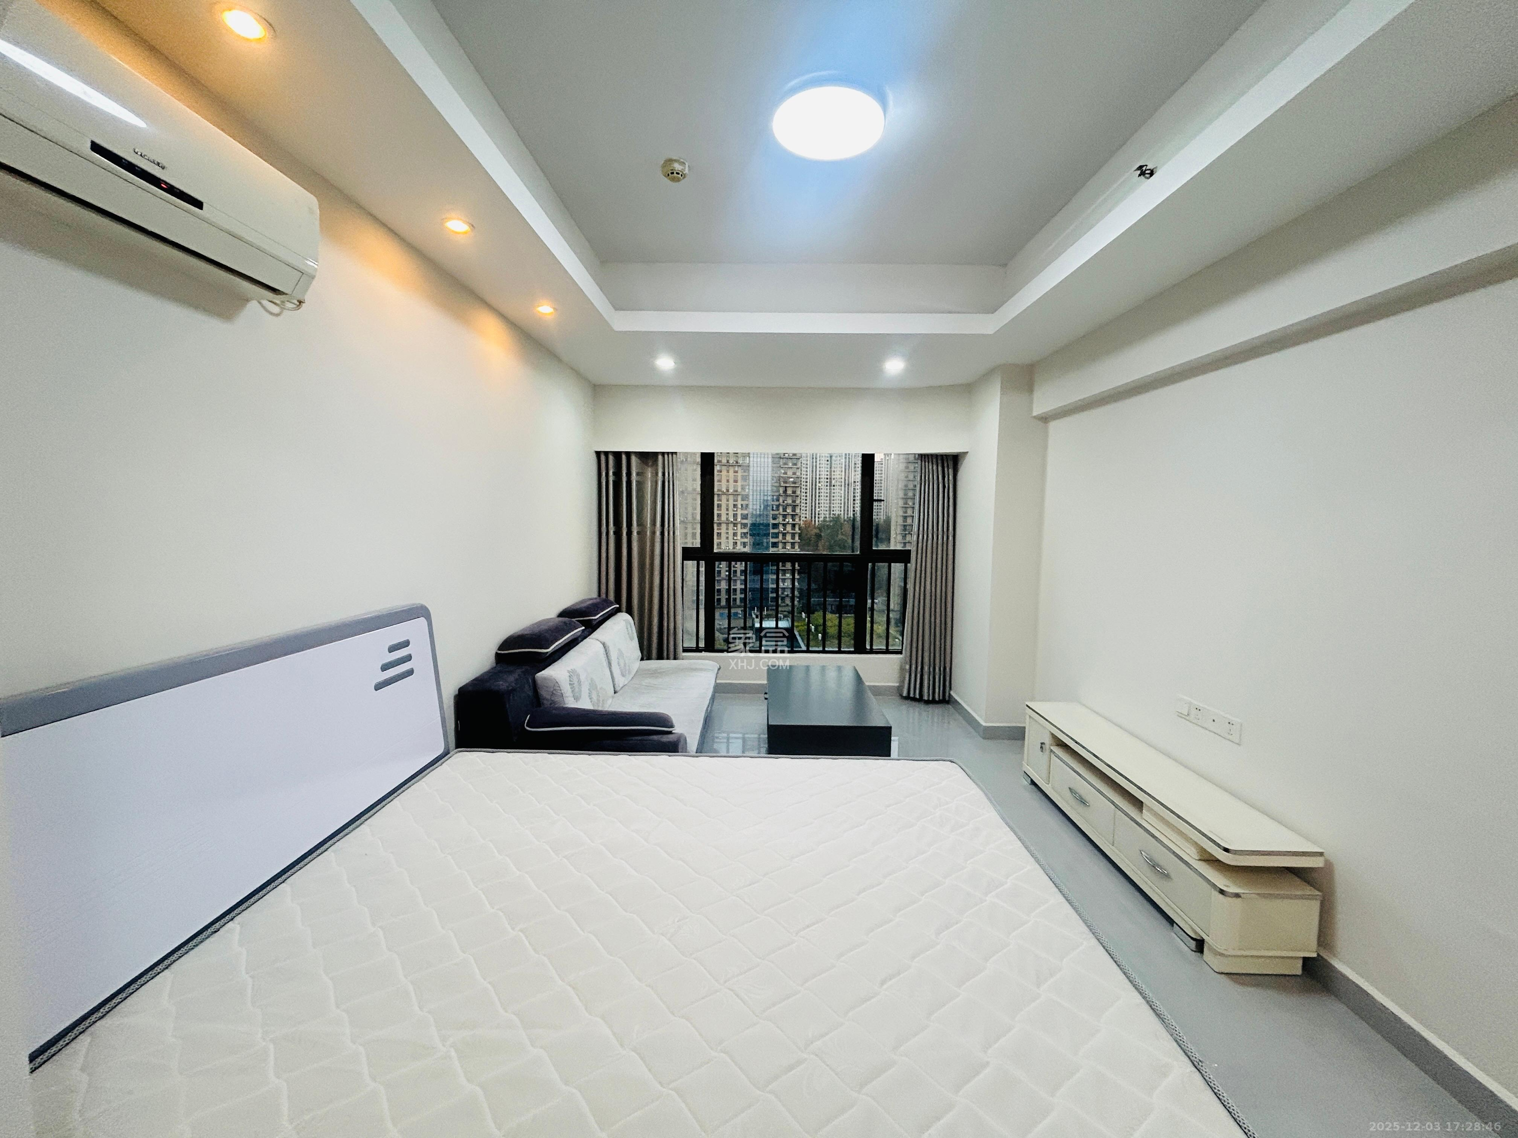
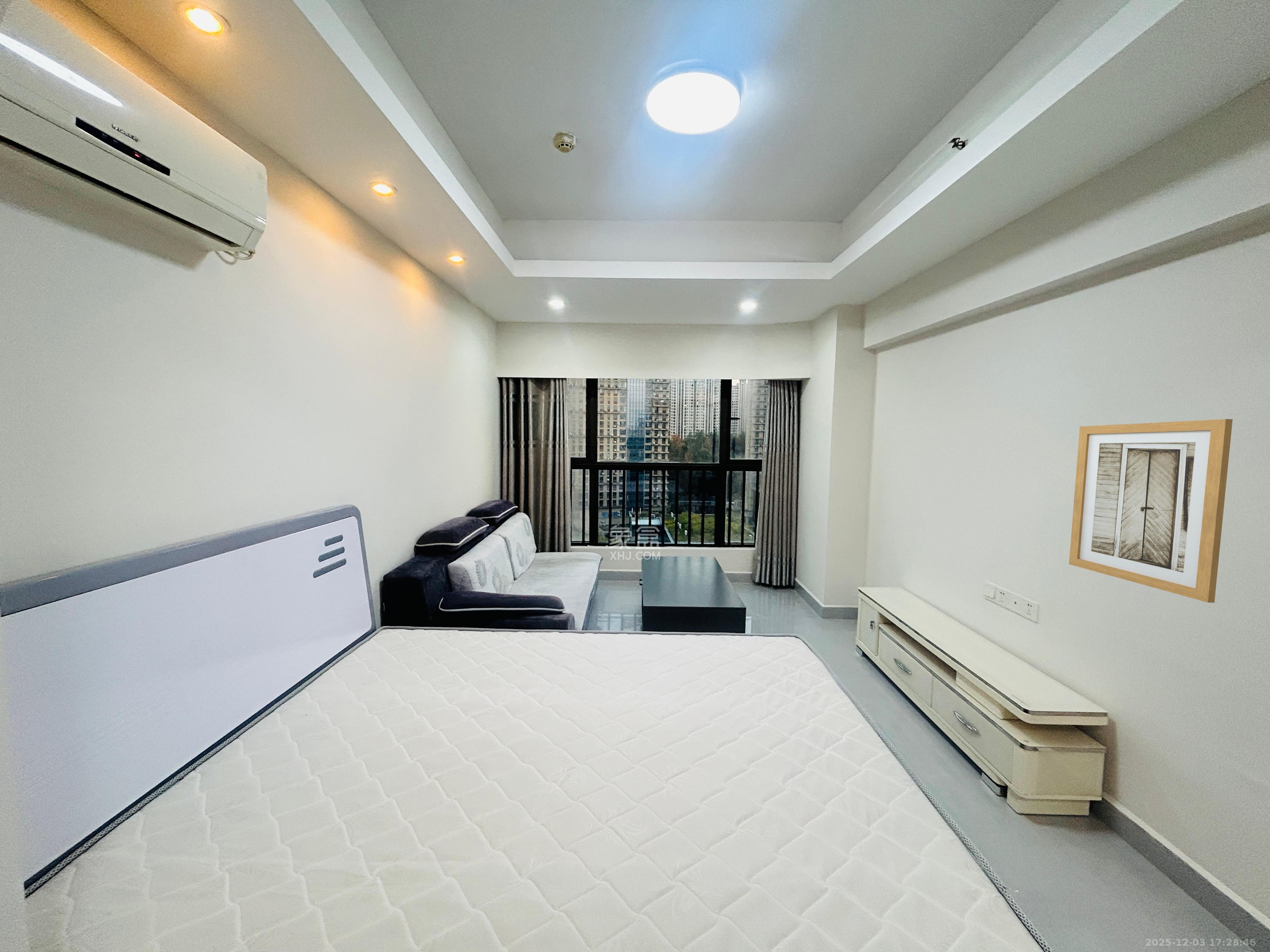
+ wall art [1069,419,1233,603]
